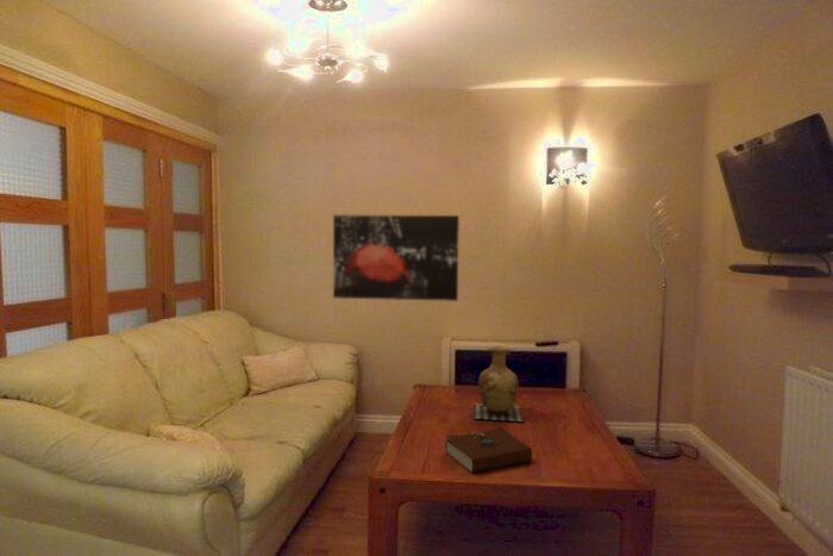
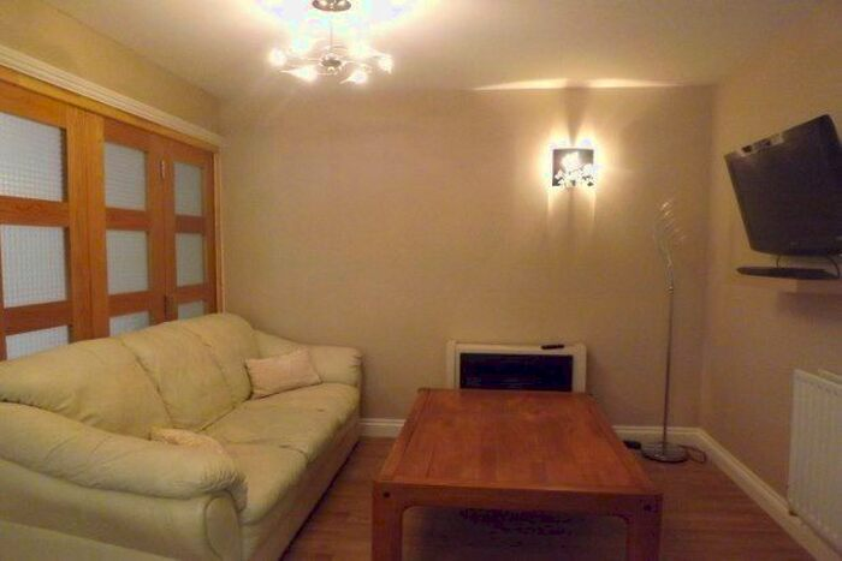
- book [444,425,533,474]
- vase [472,344,525,423]
- wall art [332,214,461,302]
